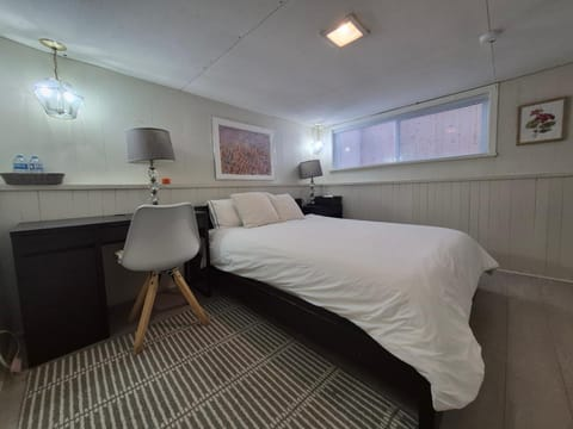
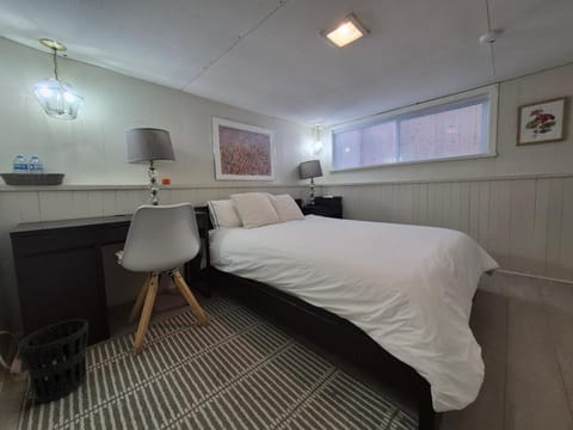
+ wastebasket [18,318,90,404]
